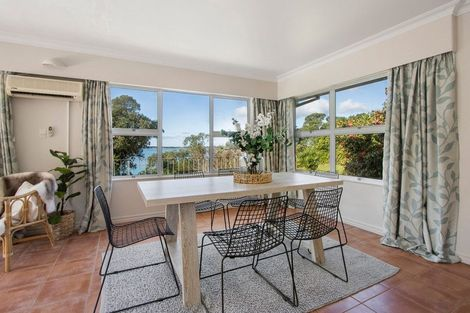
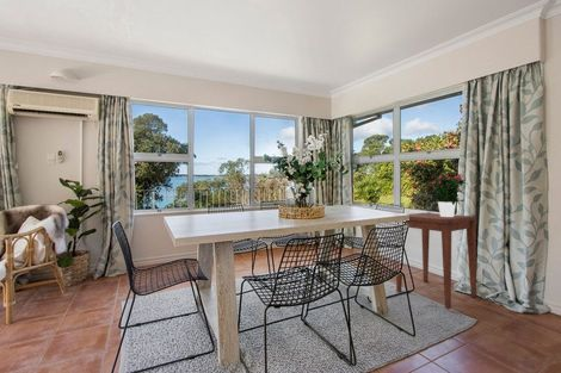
+ potted flower [427,173,467,217]
+ side table [395,212,477,310]
